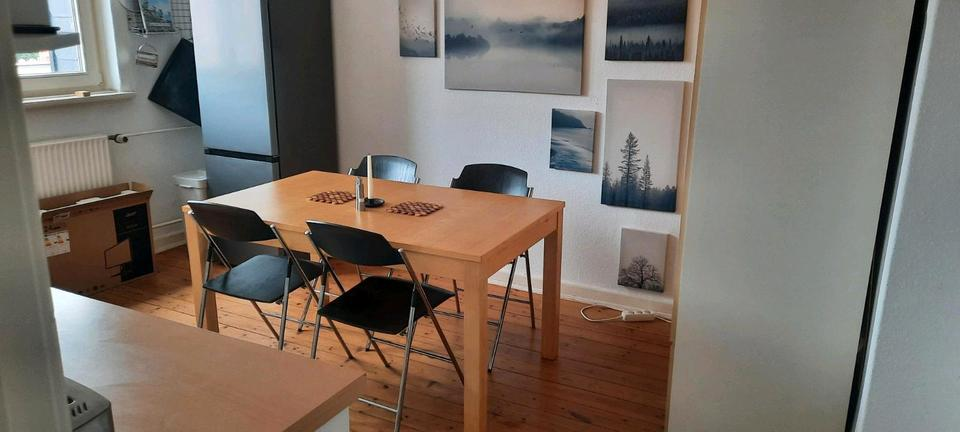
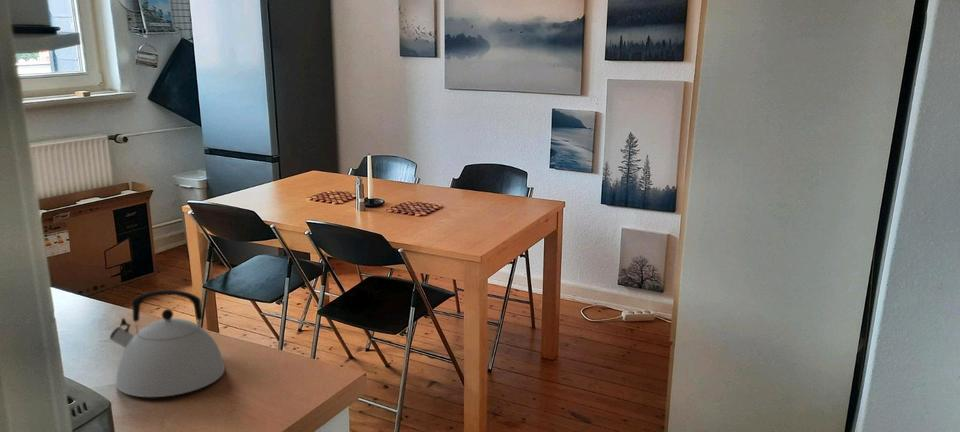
+ kettle [109,289,226,398]
